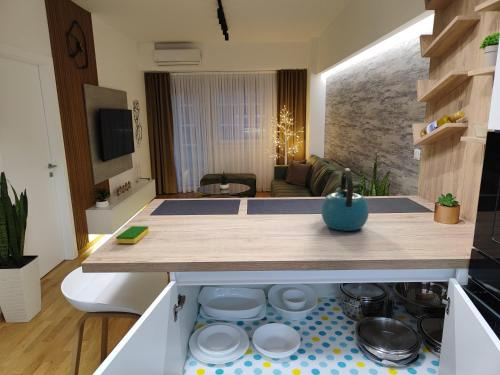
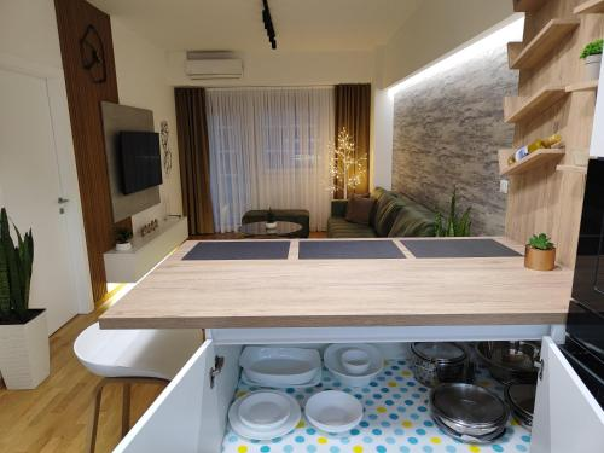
- kettle [320,168,370,232]
- dish sponge [115,225,150,244]
